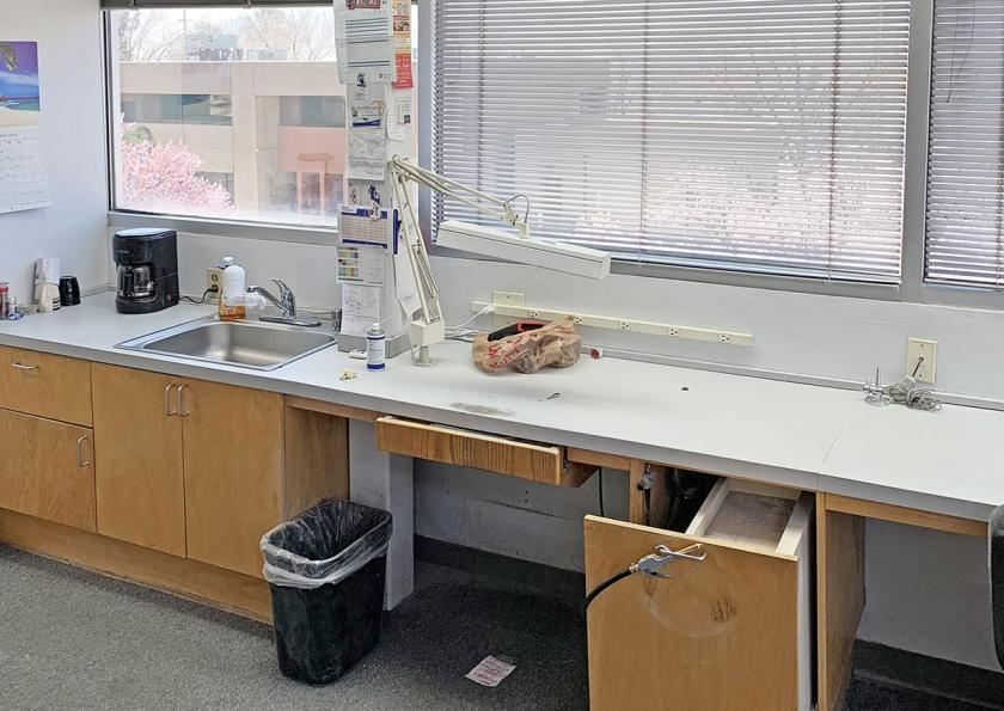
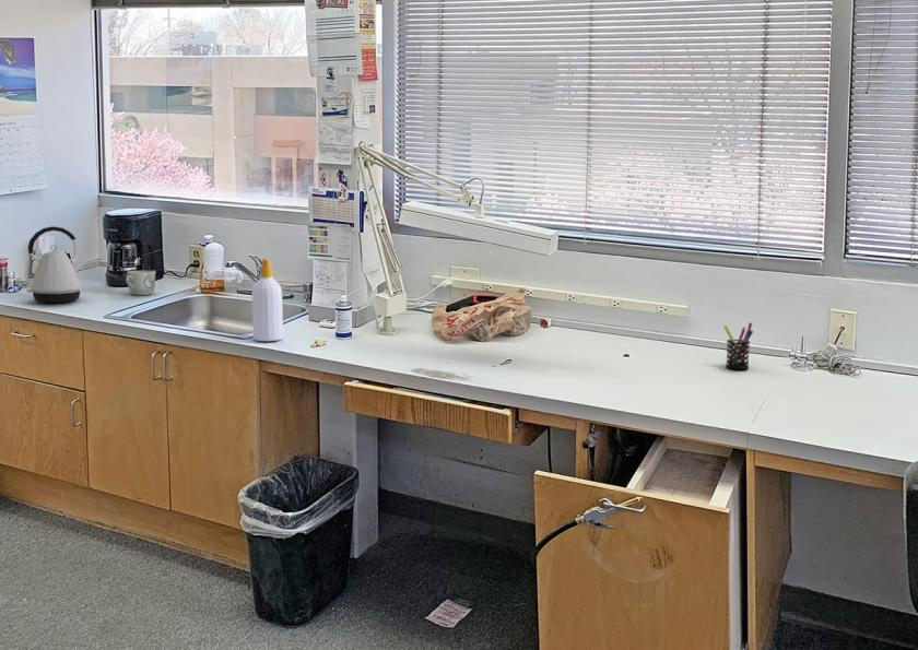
+ mug [125,270,156,296]
+ soap bottle [251,258,284,342]
+ pen holder [723,321,754,370]
+ kettle [25,225,87,304]
